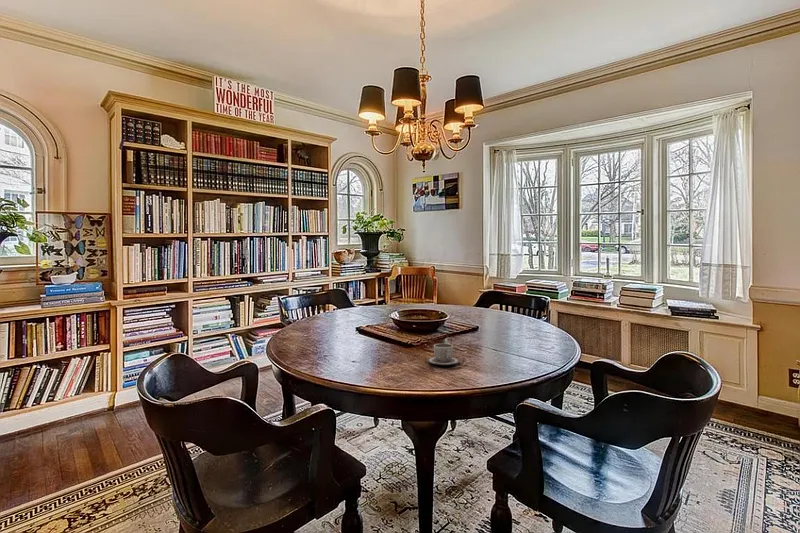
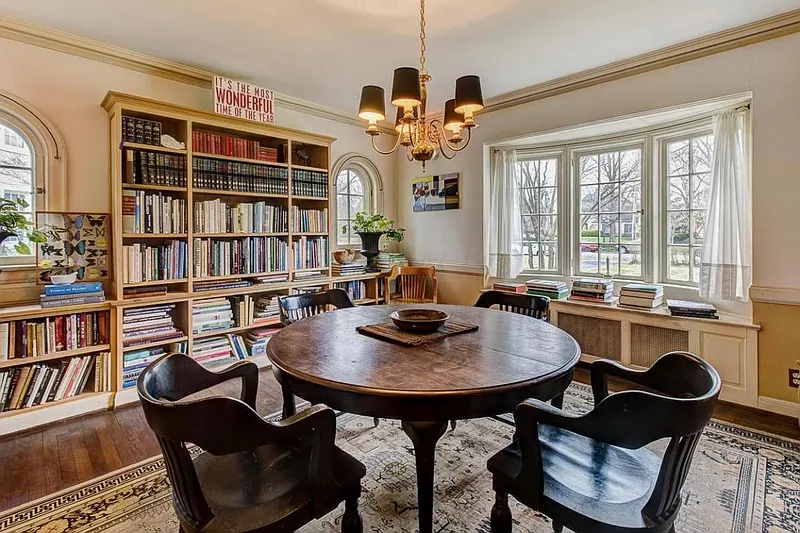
- cup [426,343,461,366]
